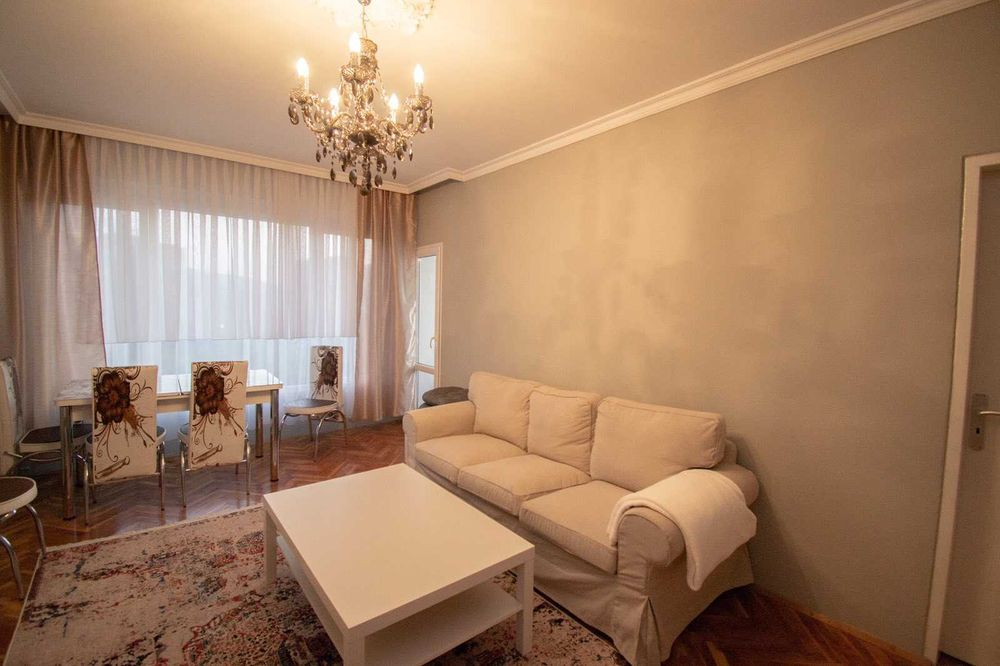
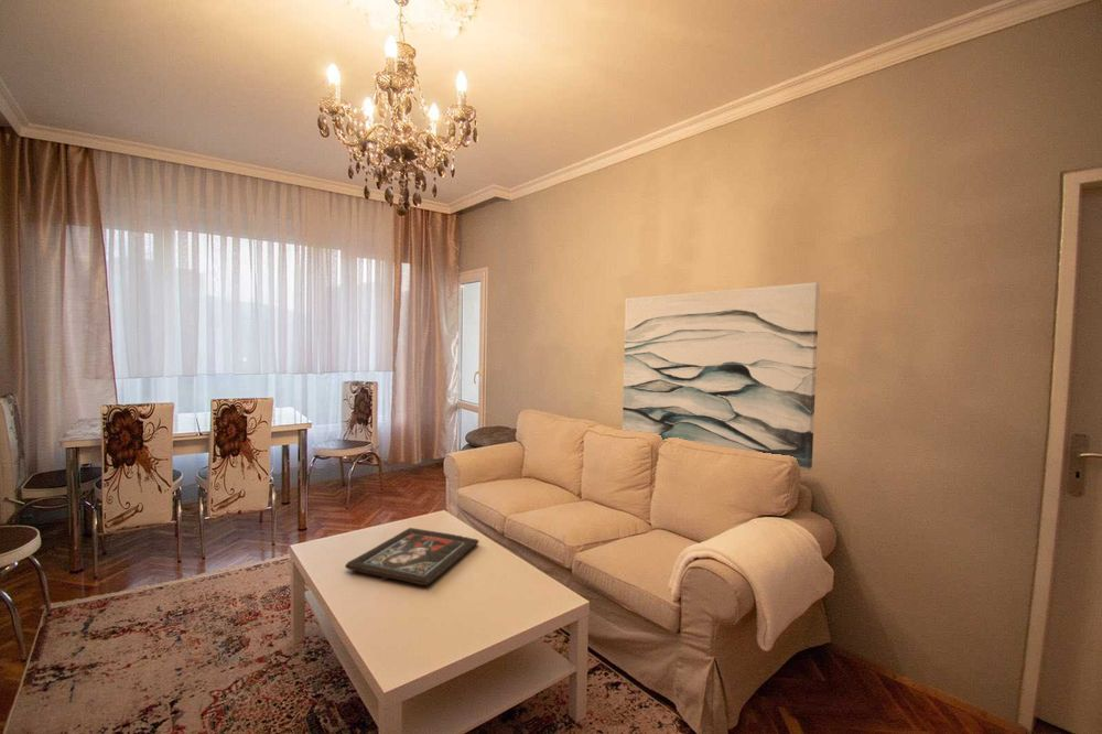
+ wall art [622,281,821,471]
+ religious icon [344,527,480,586]
